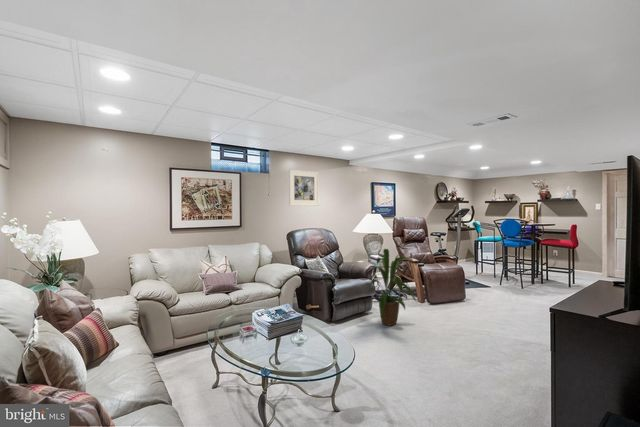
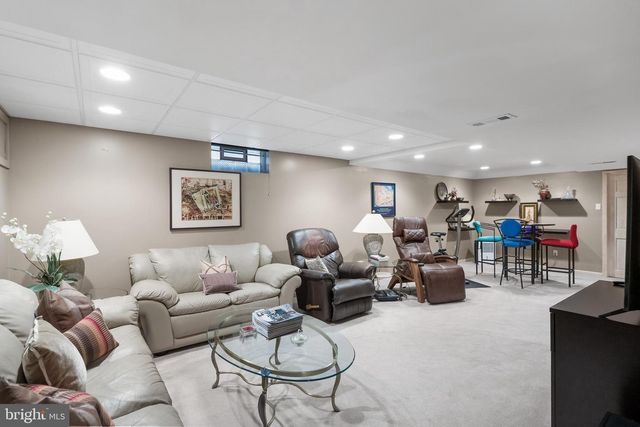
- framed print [288,169,320,207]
- house plant [364,248,418,327]
